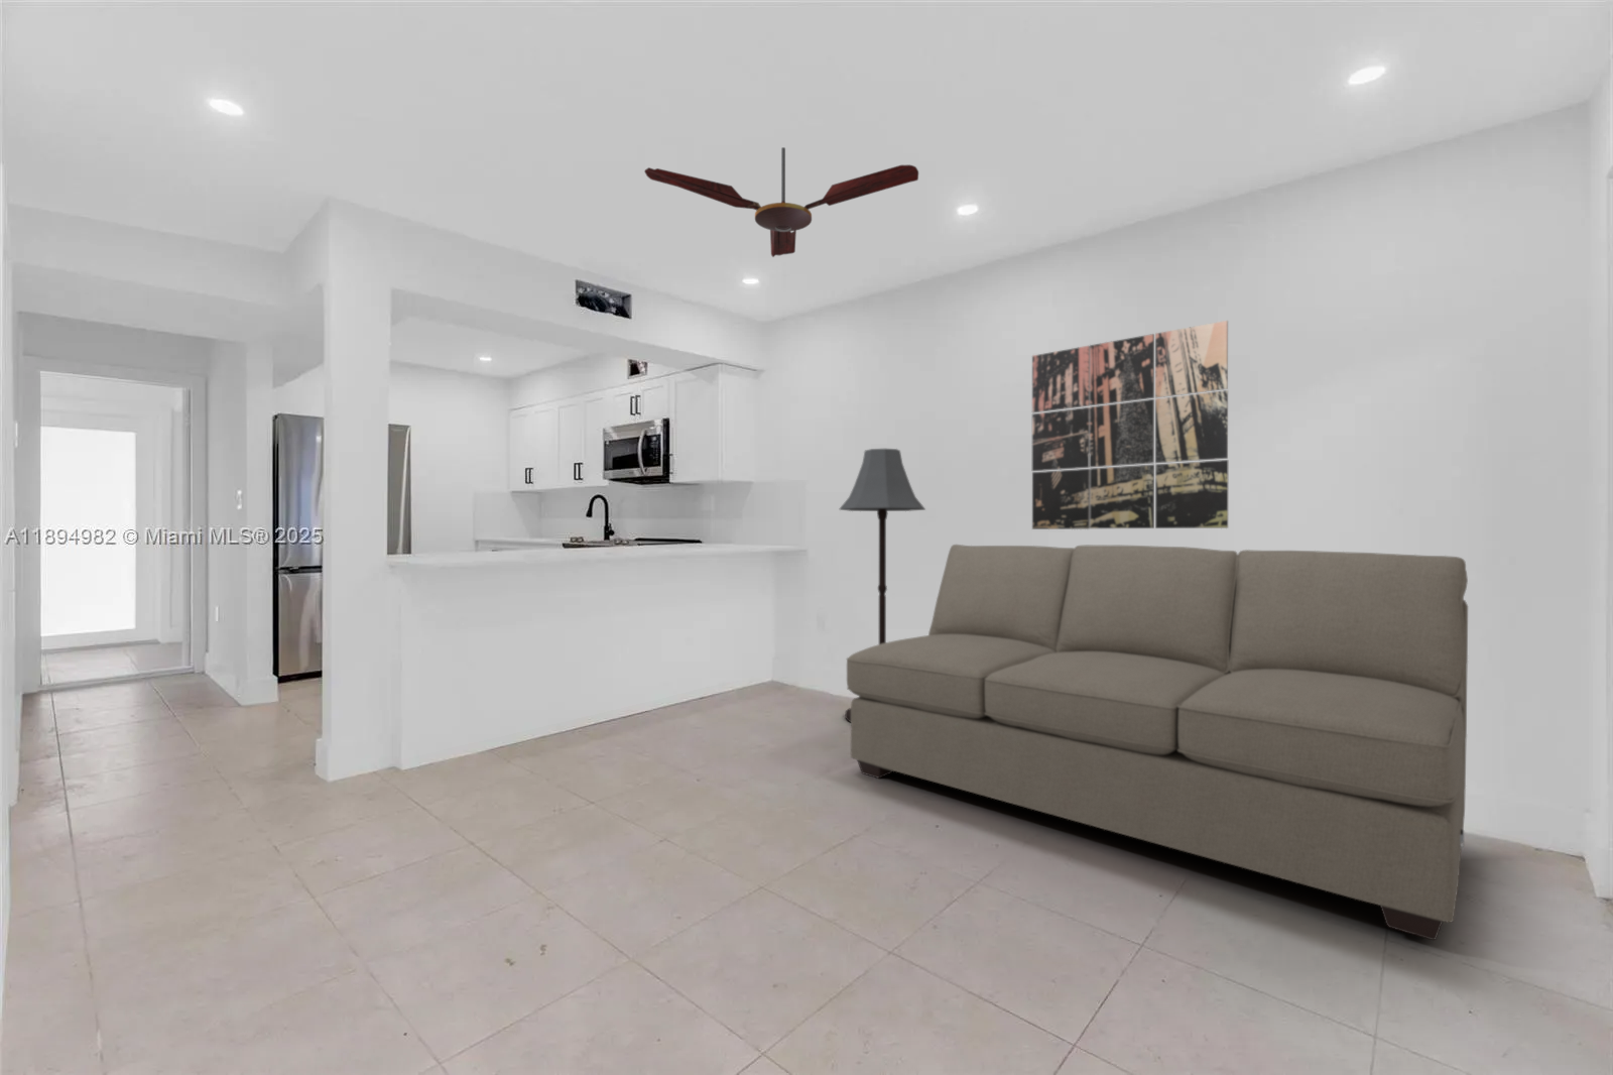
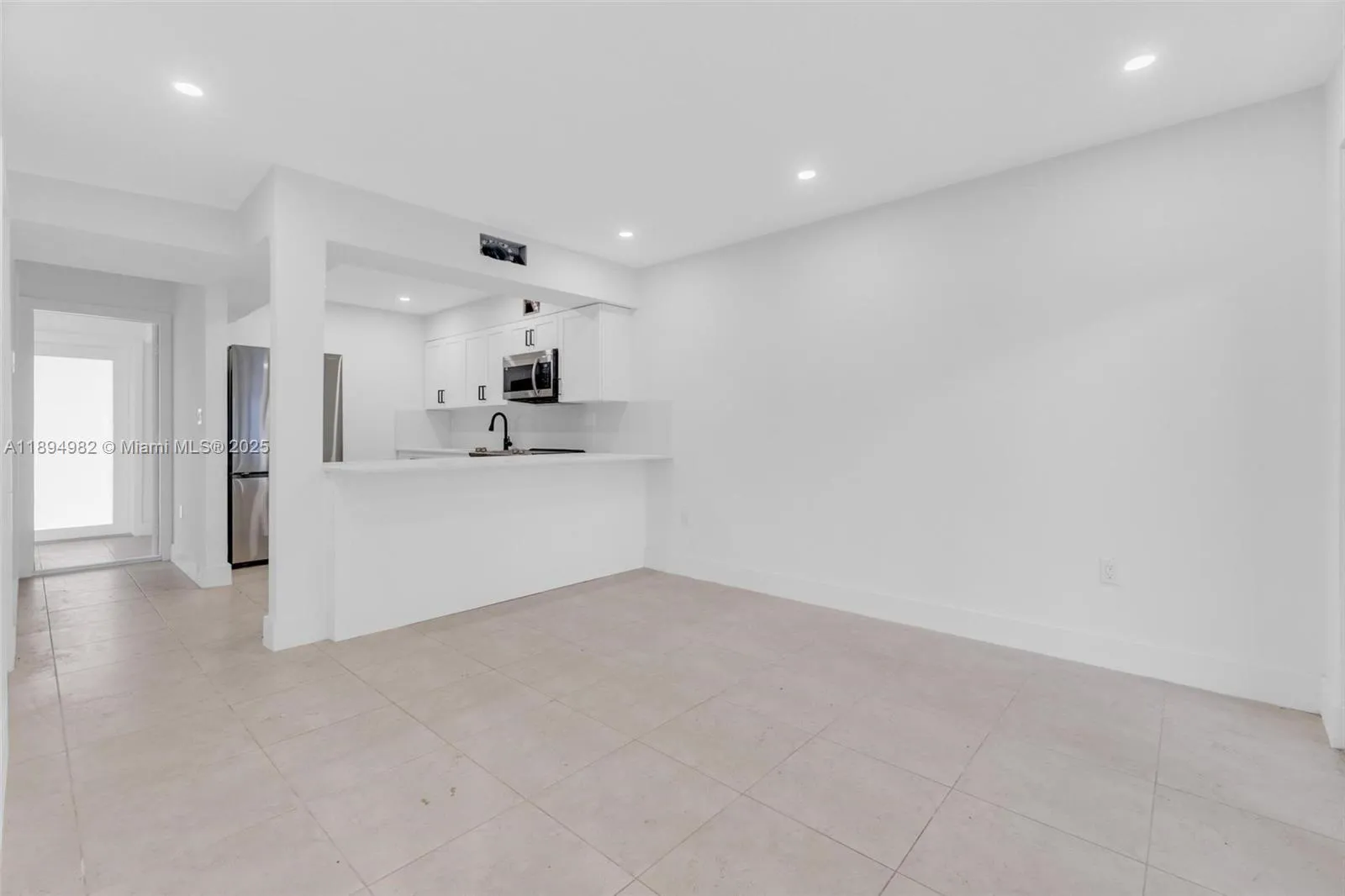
- wall art [1031,319,1229,530]
- sofa [845,543,1469,941]
- ceiling fan [643,146,920,258]
- floor lamp [838,448,927,723]
